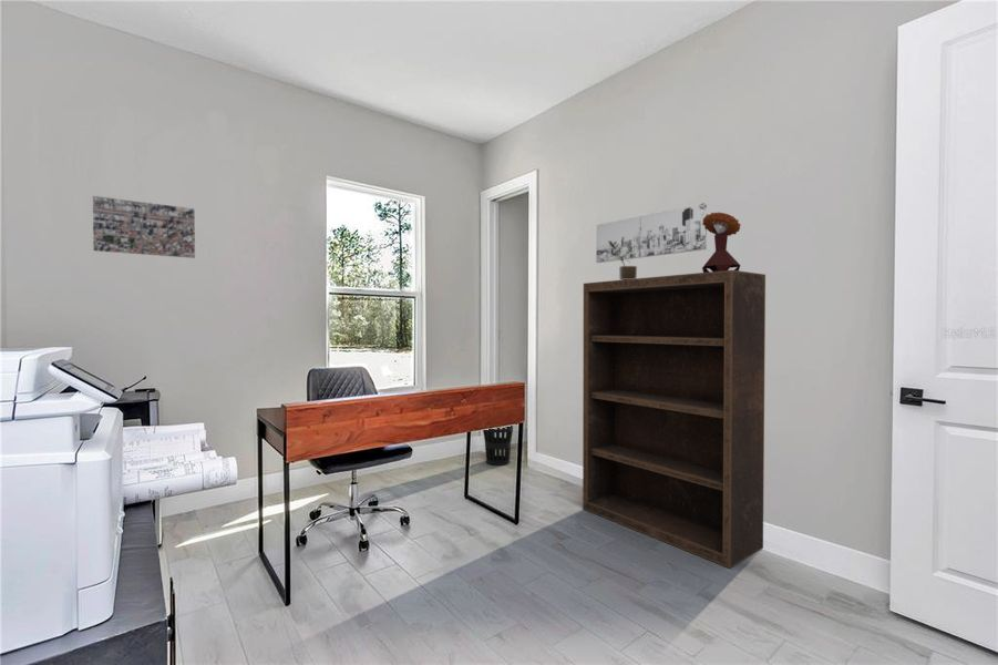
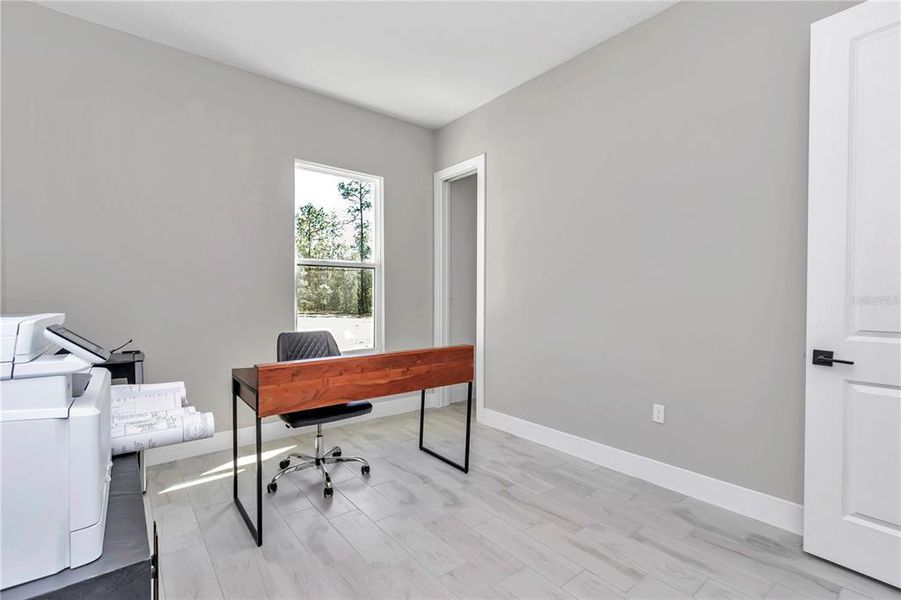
- bookshelf [582,269,766,570]
- wall art [595,202,708,264]
- map [92,195,196,259]
- potted plant [609,241,638,280]
- wastebasket [482,424,514,467]
- mushroom [701,212,742,273]
